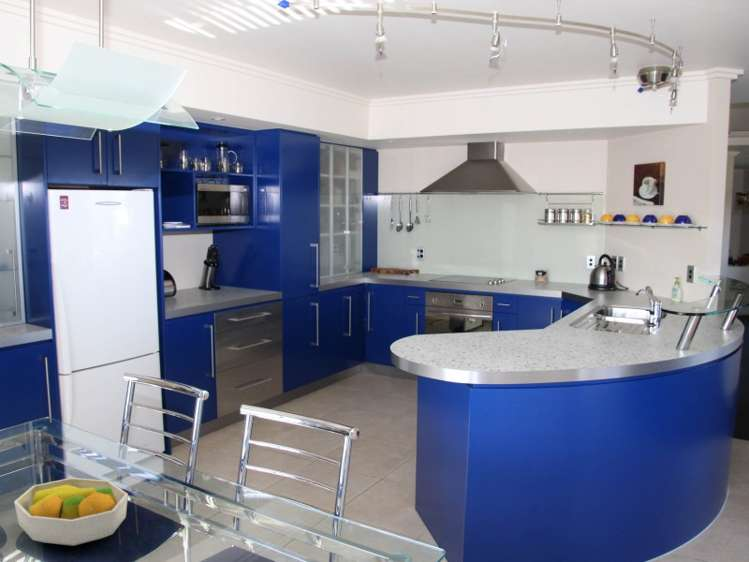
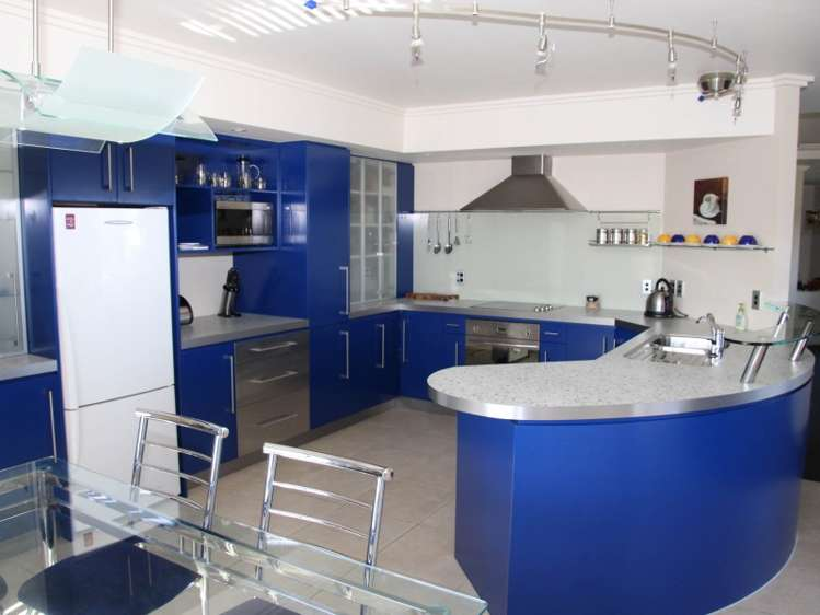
- fruit bowl [13,477,129,547]
